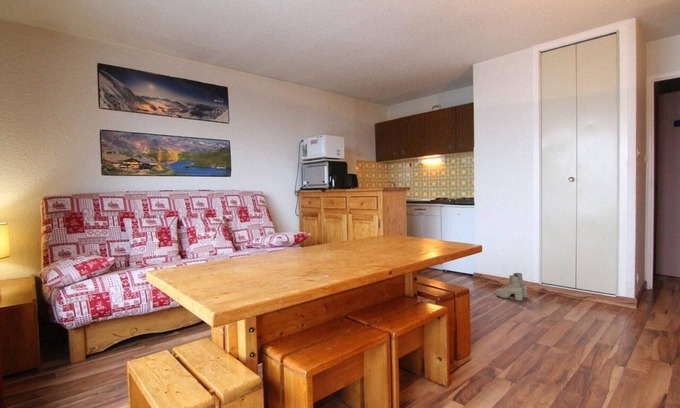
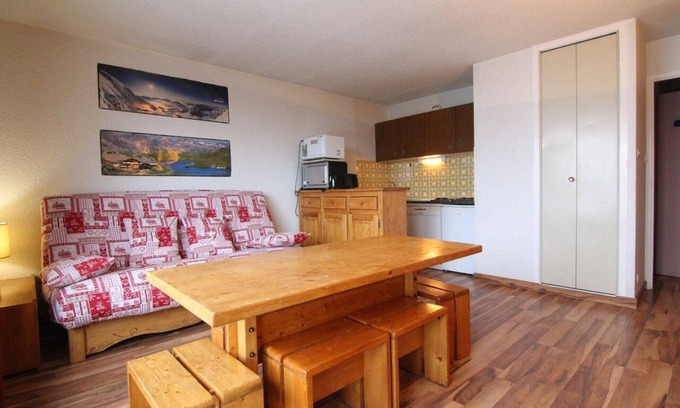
- boots [495,272,528,302]
